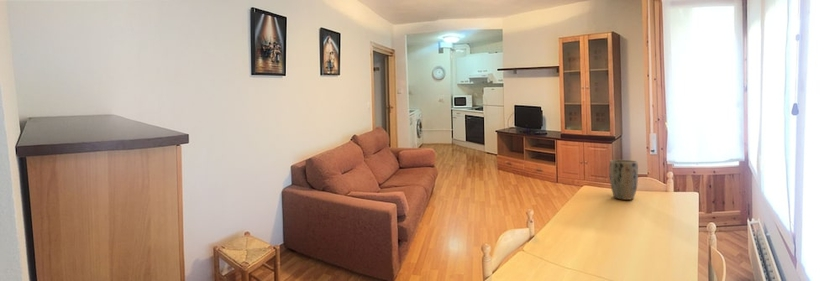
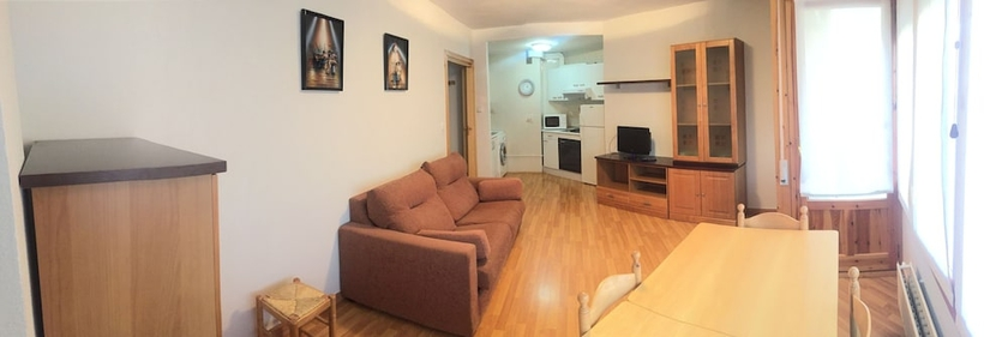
- plant pot [608,159,639,201]
